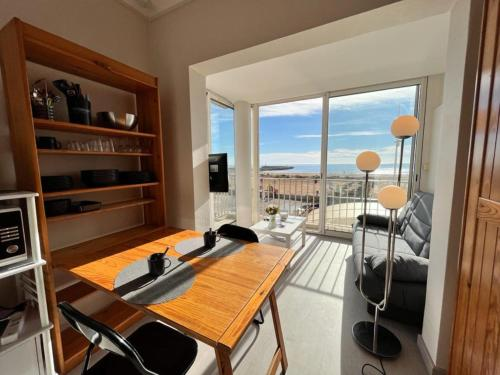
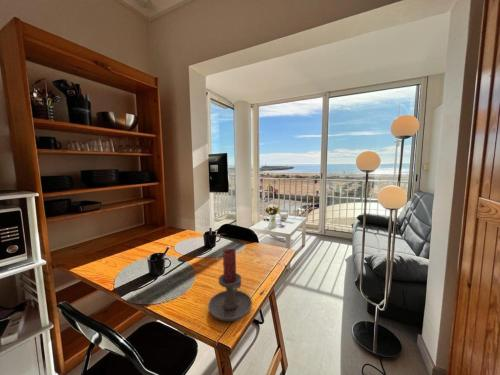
+ candle holder [207,248,253,322]
